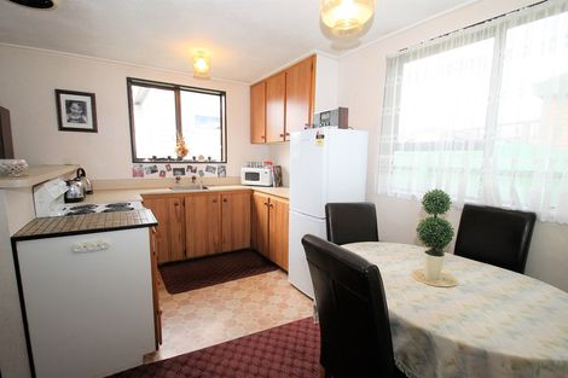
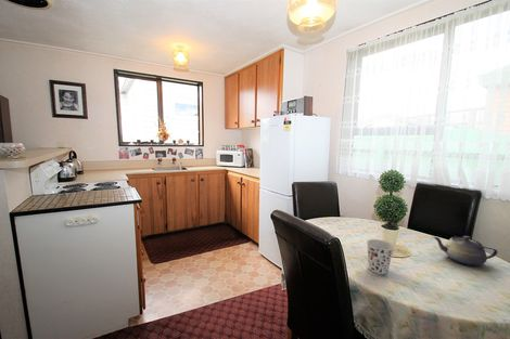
+ cup [366,238,395,275]
+ teapot [433,235,499,266]
